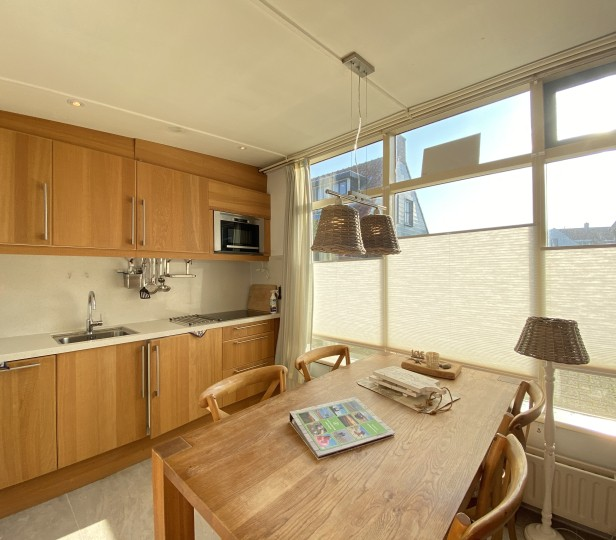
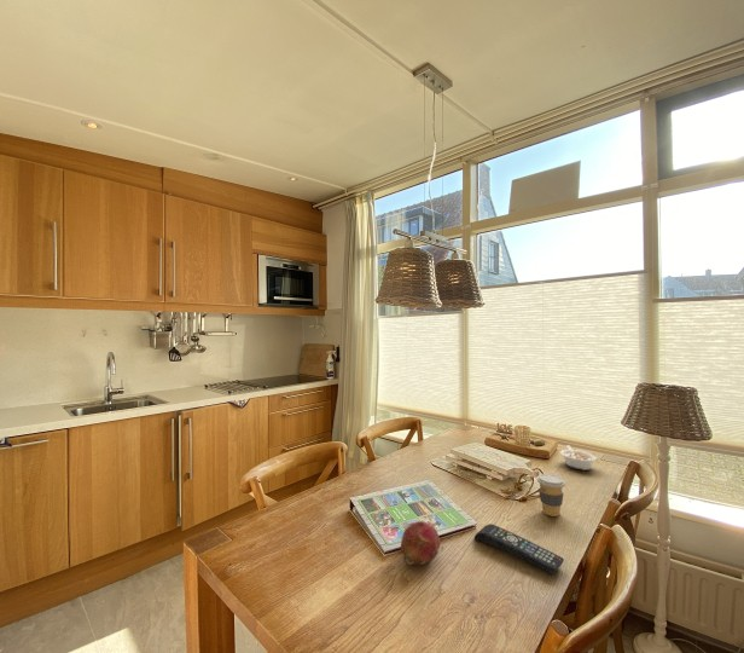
+ coffee cup [536,473,566,518]
+ remote control [473,522,565,574]
+ legume [559,444,597,472]
+ fruit [400,520,441,566]
